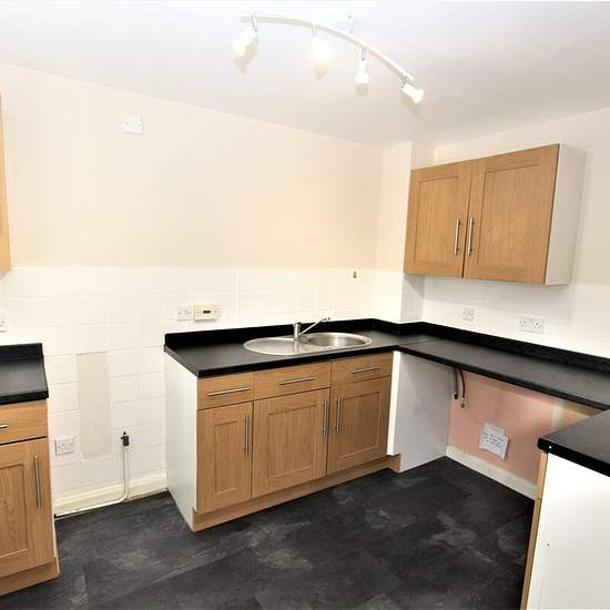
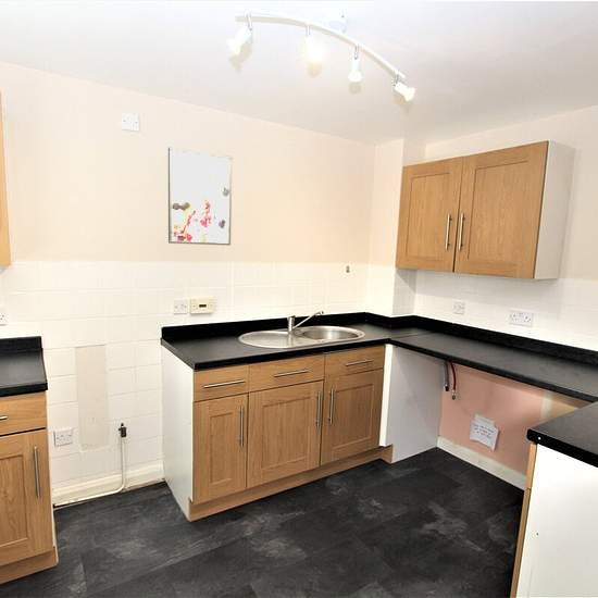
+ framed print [167,146,233,246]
